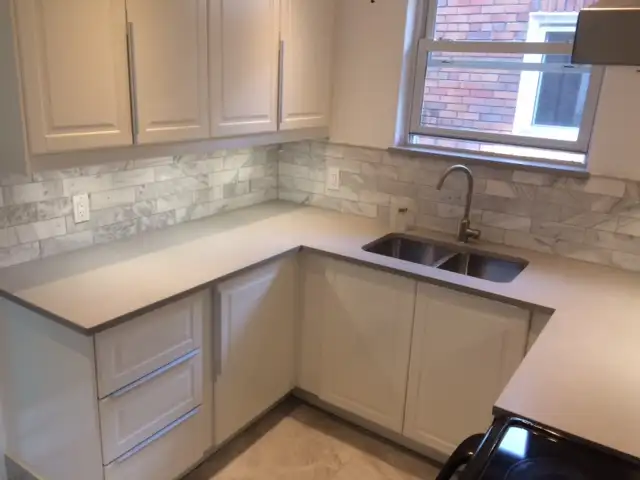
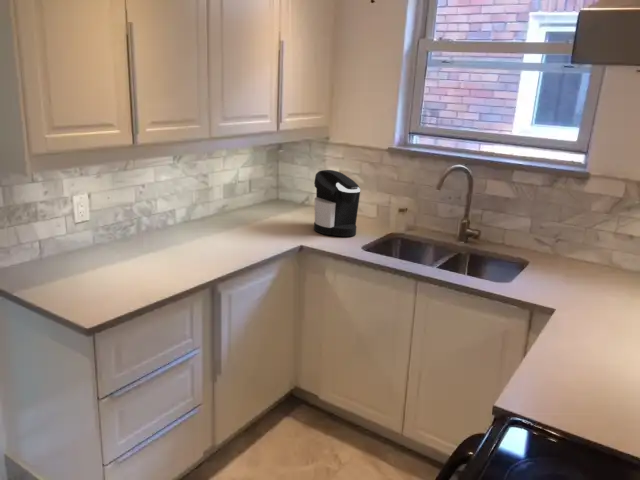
+ coffee maker [313,169,361,238]
